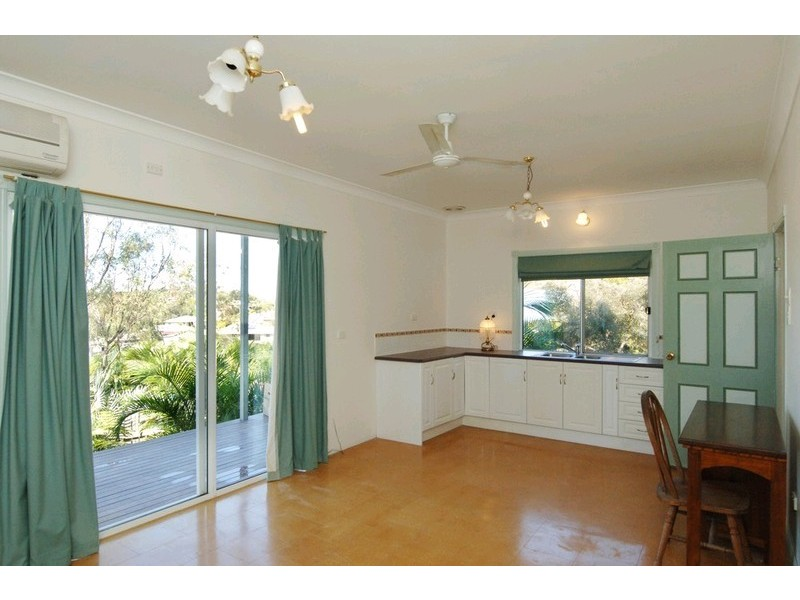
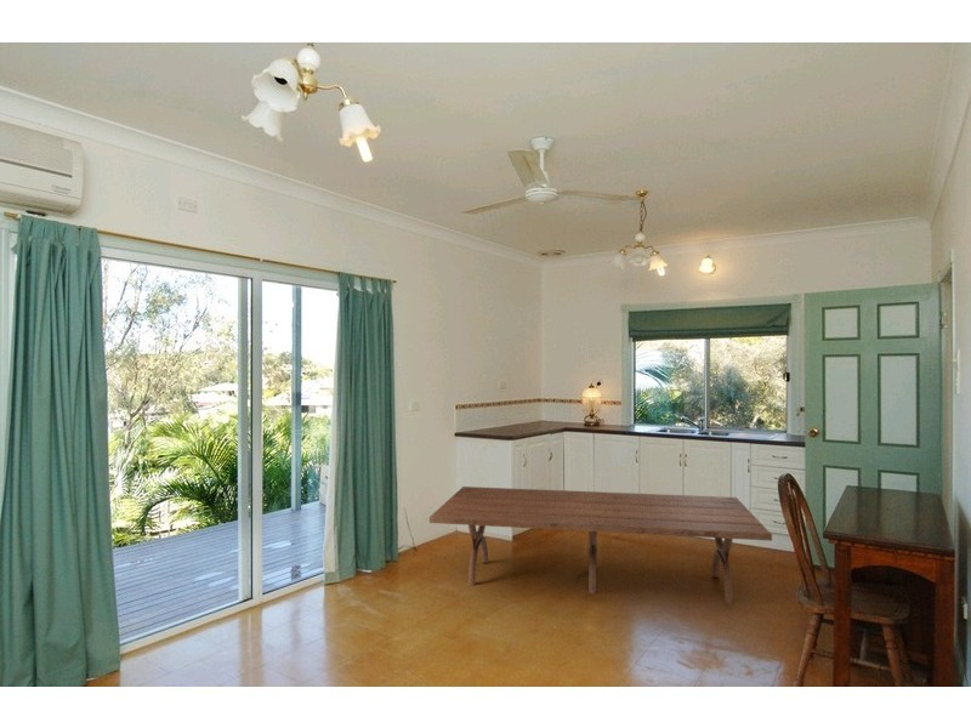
+ dining table [428,485,773,605]
